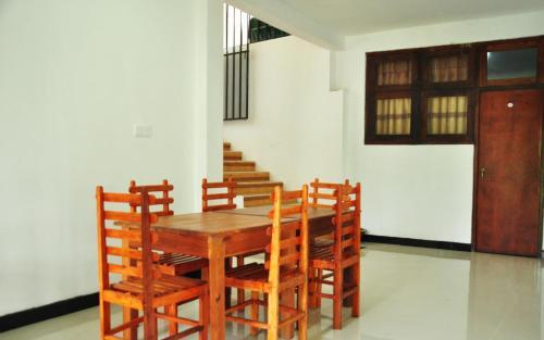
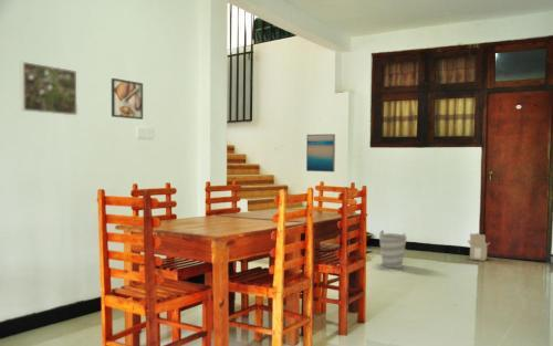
+ cardboard box [467,232,491,262]
+ wall art [305,133,336,172]
+ bucket [378,229,408,269]
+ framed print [19,61,79,116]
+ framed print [111,77,144,120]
